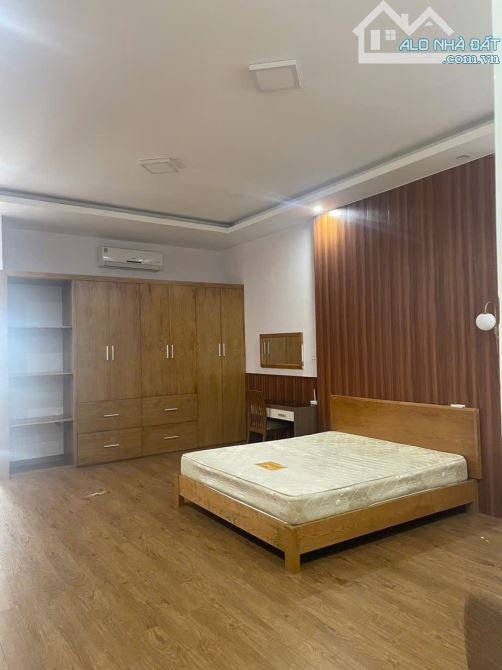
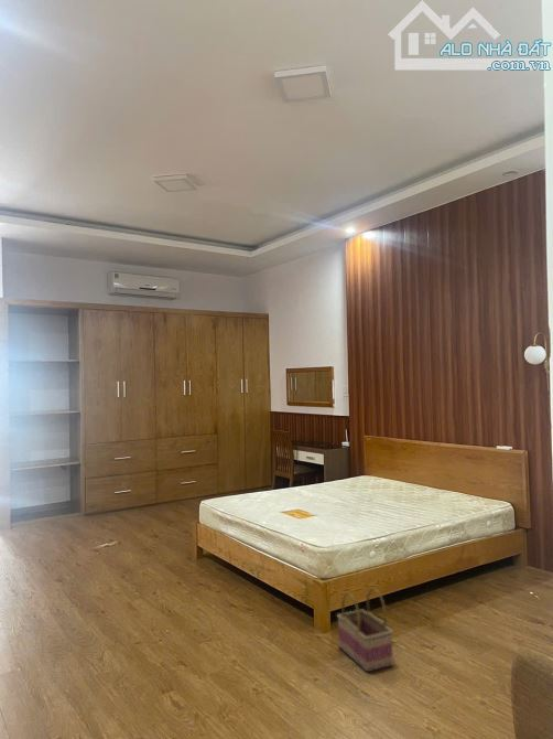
+ basket [336,587,394,673]
